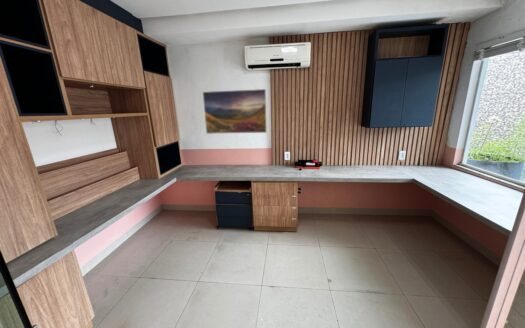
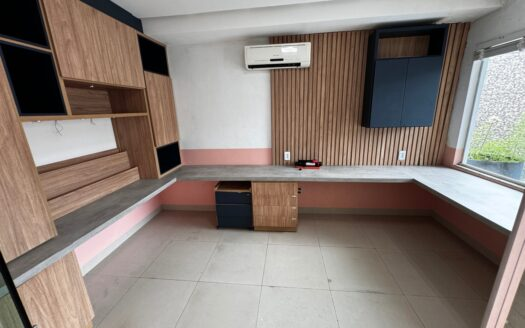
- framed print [202,88,268,135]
